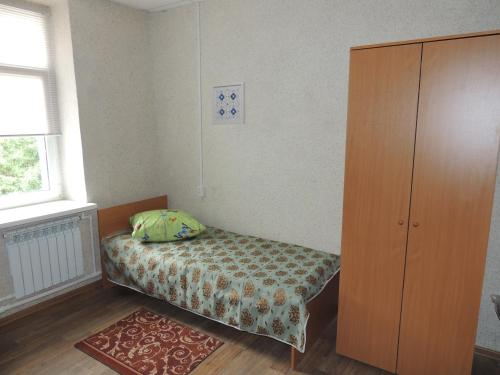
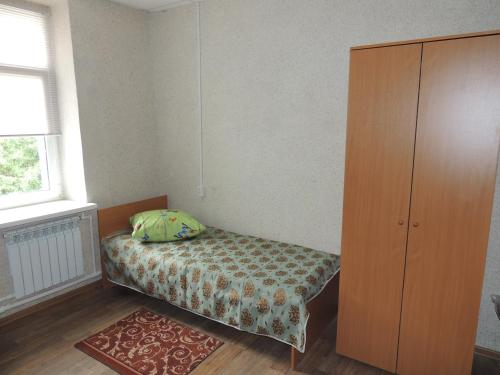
- wall art [210,81,246,126]
